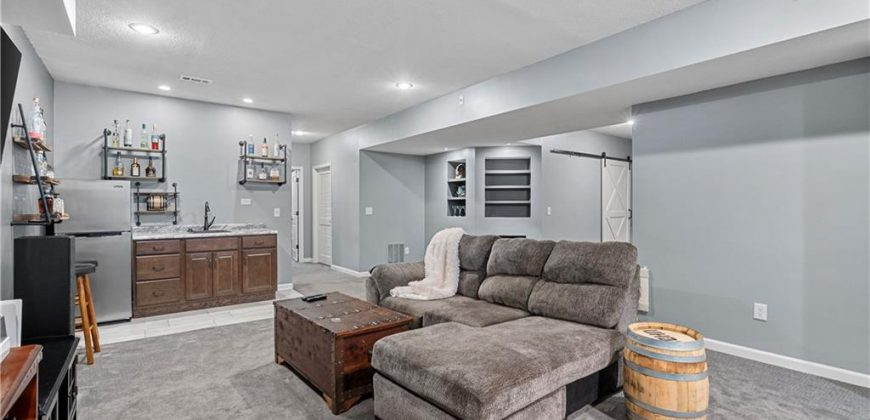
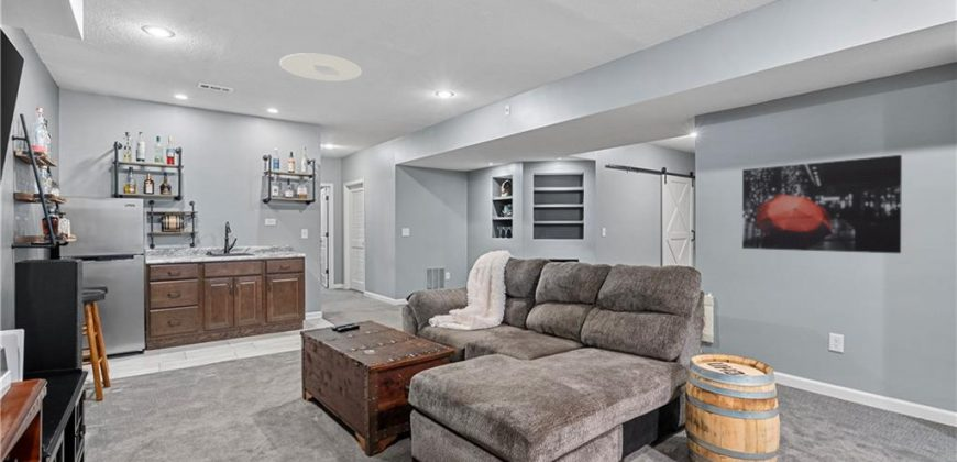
+ ceiling light [278,52,363,81]
+ wall art [741,154,903,254]
